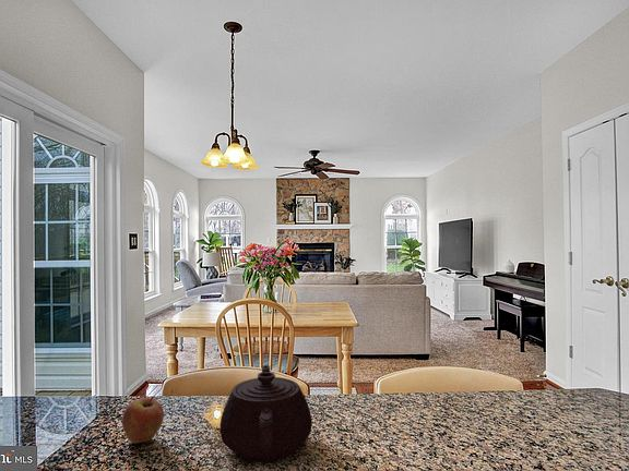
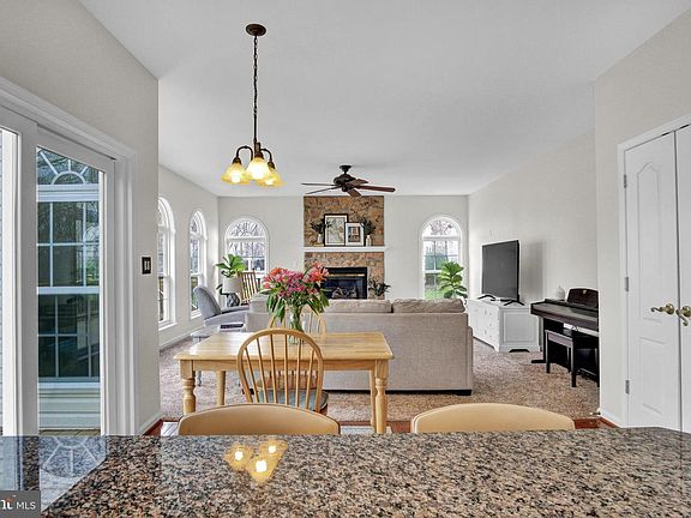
- teapot [219,364,313,462]
- fruit [121,396,165,445]
